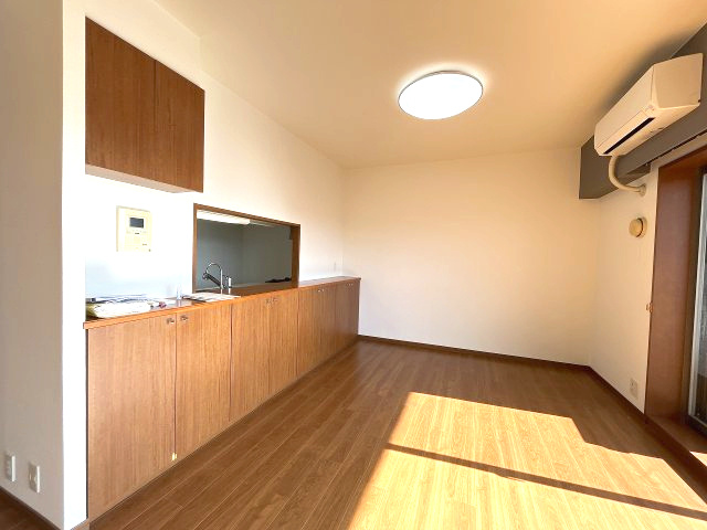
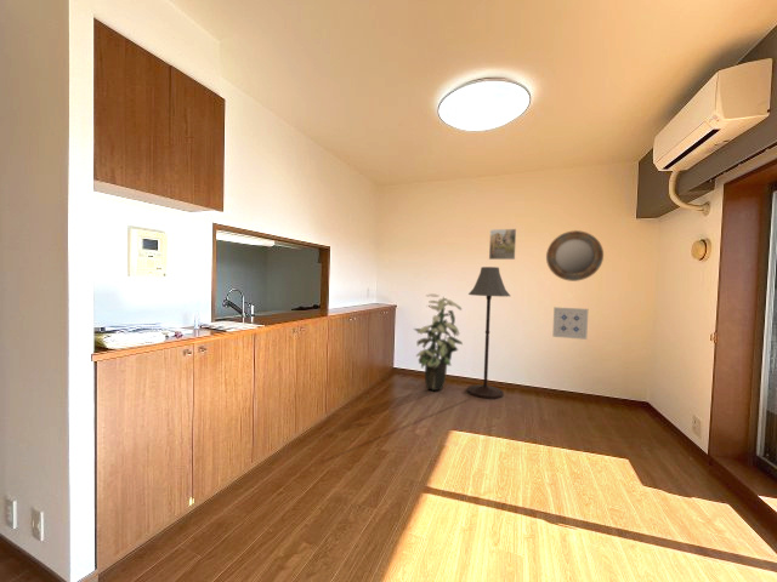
+ floor lamp [466,266,511,400]
+ home mirror [545,229,605,283]
+ indoor plant [413,293,464,392]
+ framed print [488,228,517,261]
+ wall art [551,306,589,341]
